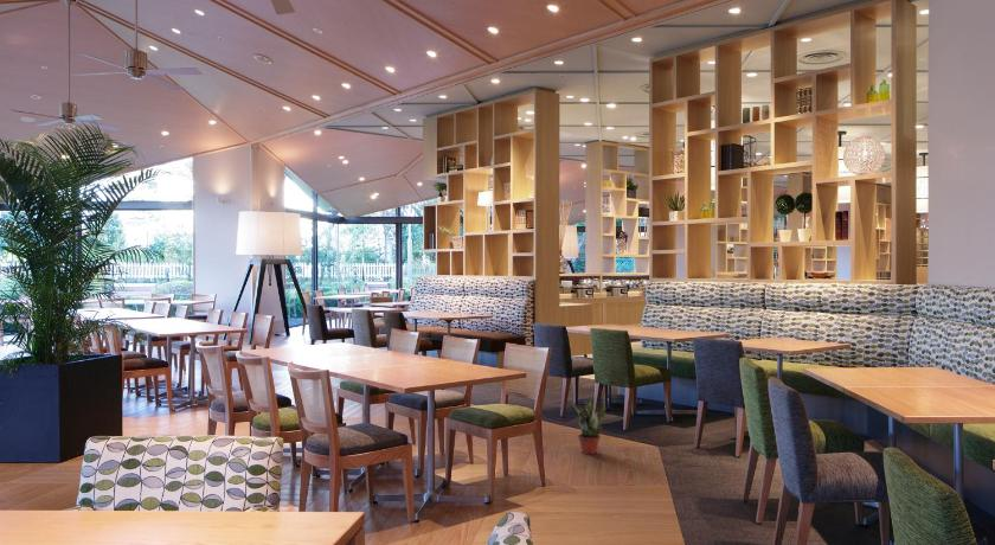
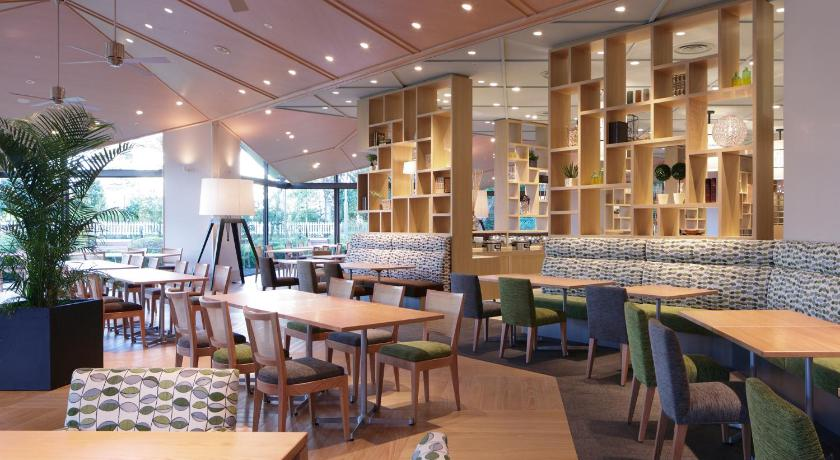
- potted plant [569,393,606,455]
